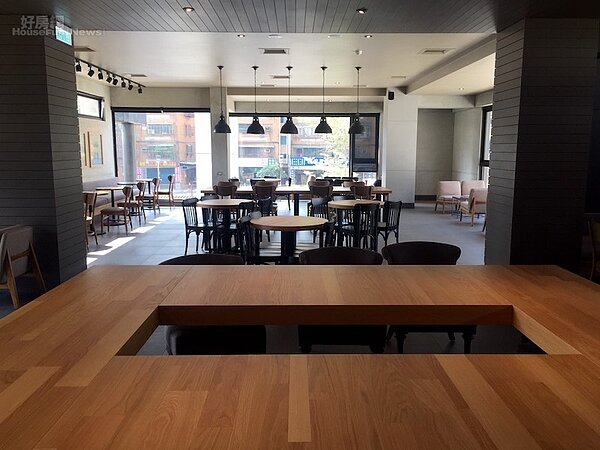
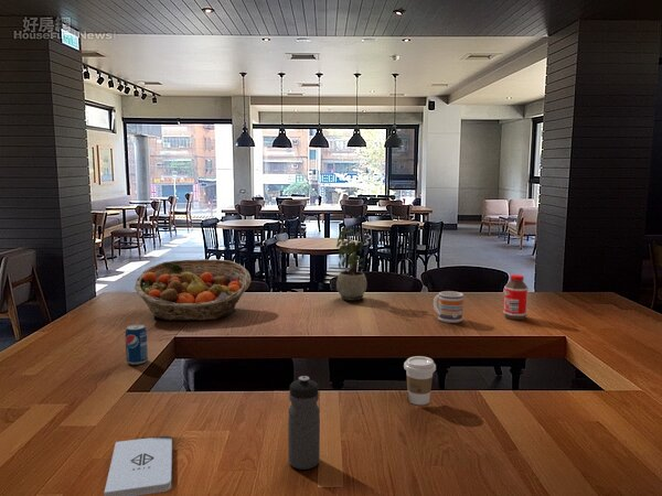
+ coffee cup [403,355,437,406]
+ notepad [104,435,173,496]
+ bottle [502,273,530,321]
+ potted plant [335,226,367,302]
+ fruit basket [134,258,252,322]
+ mug [433,290,465,324]
+ beverage can [125,323,149,366]
+ water bottle [287,375,321,471]
